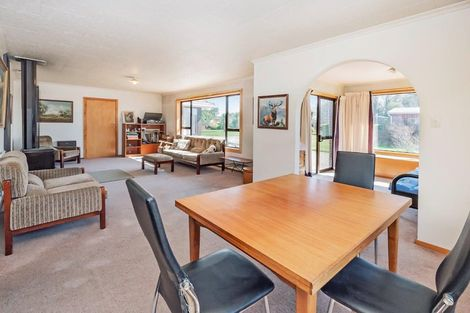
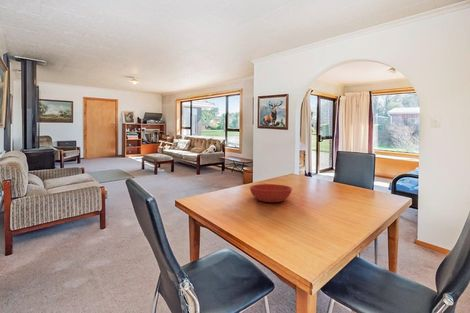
+ bowl [248,183,293,203]
